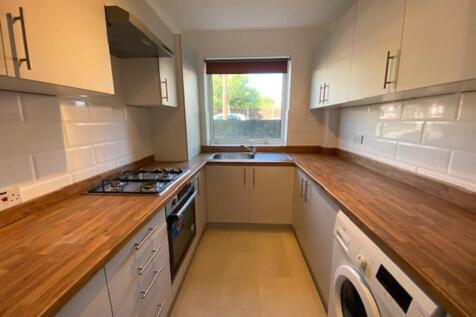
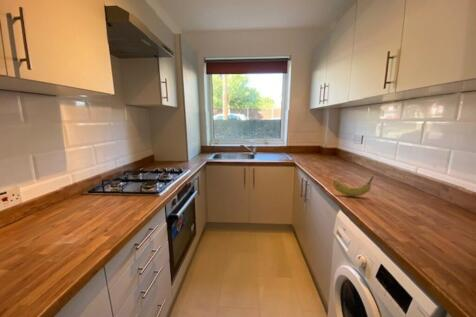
+ fruit [332,175,374,197]
